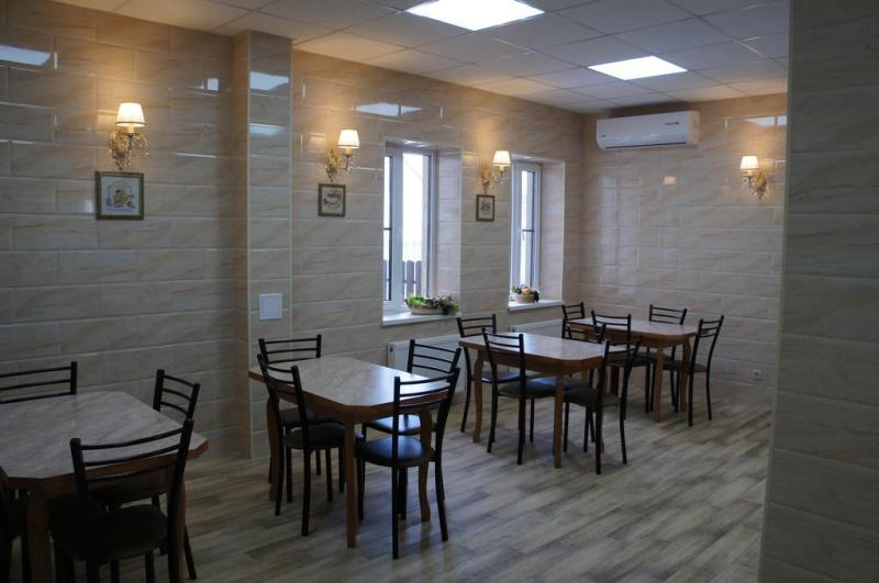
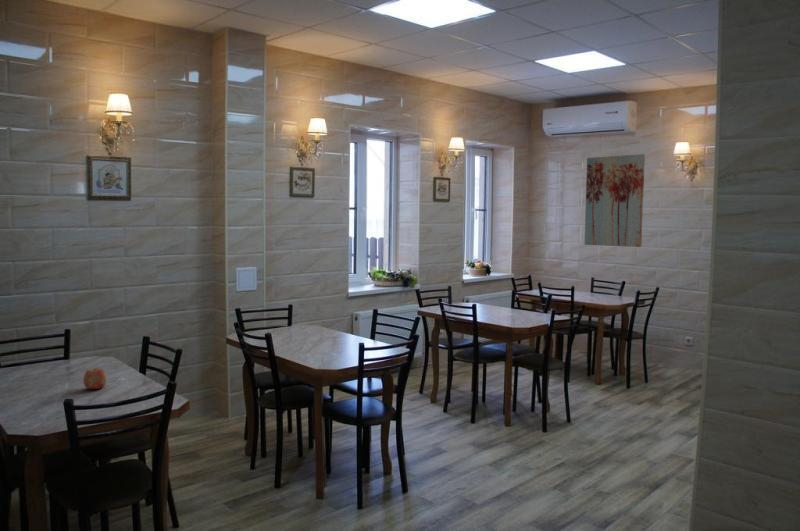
+ apple [82,367,108,390]
+ wall art [583,153,646,248]
